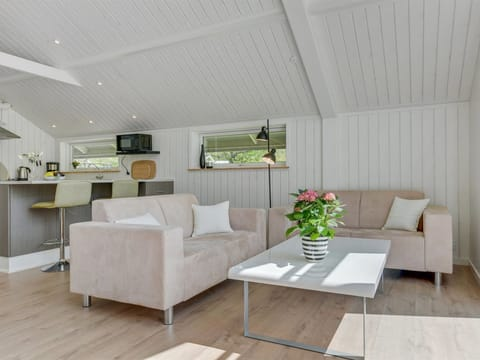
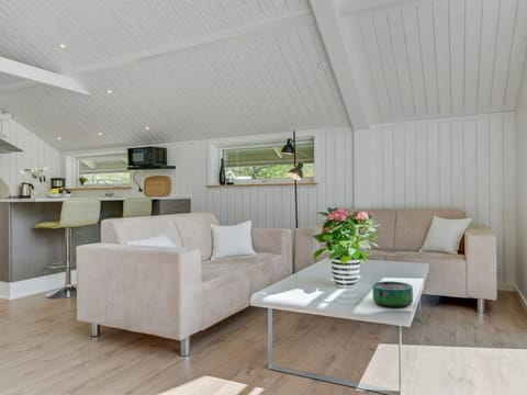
+ decorative bowl [372,280,414,308]
